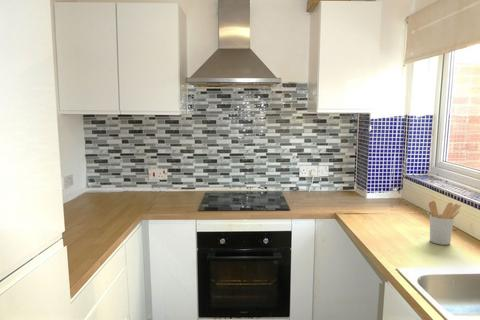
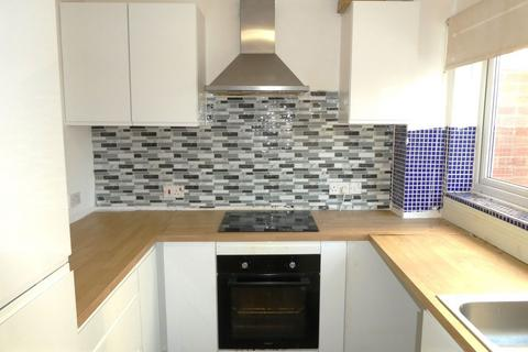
- utensil holder [428,200,462,246]
